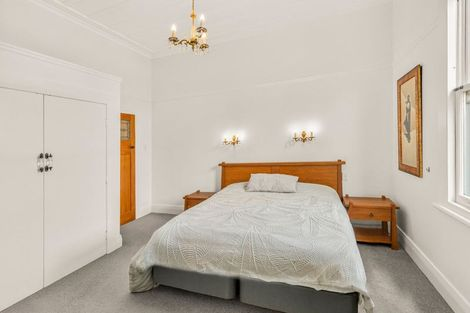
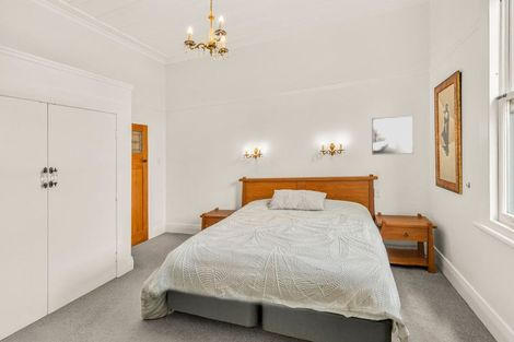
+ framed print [371,115,414,156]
